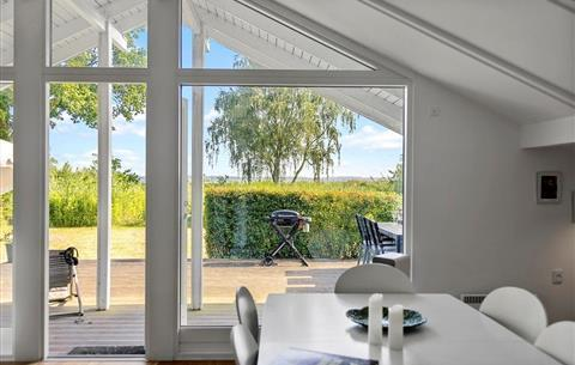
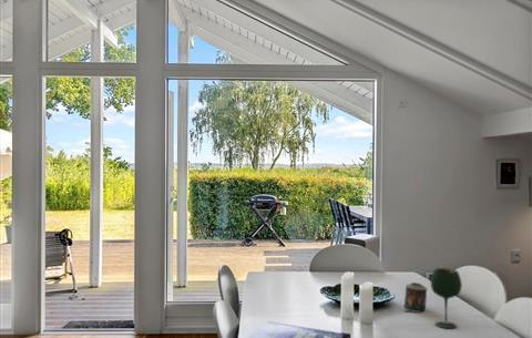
+ wine glass [430,267,463,329]
+ candle [402,281,428,314]
